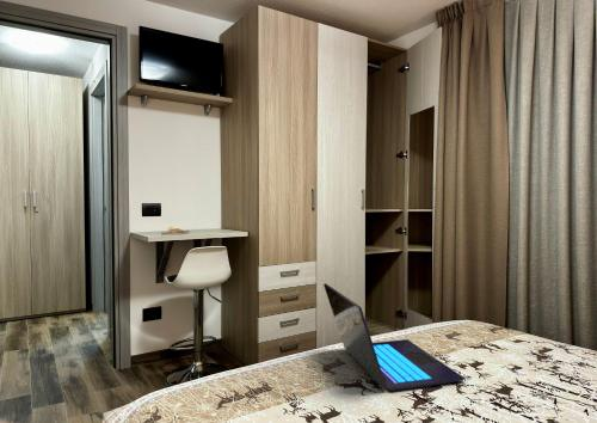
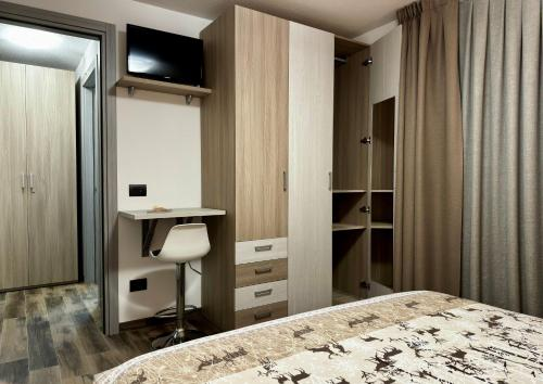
- laptop [322,282,467,392]
